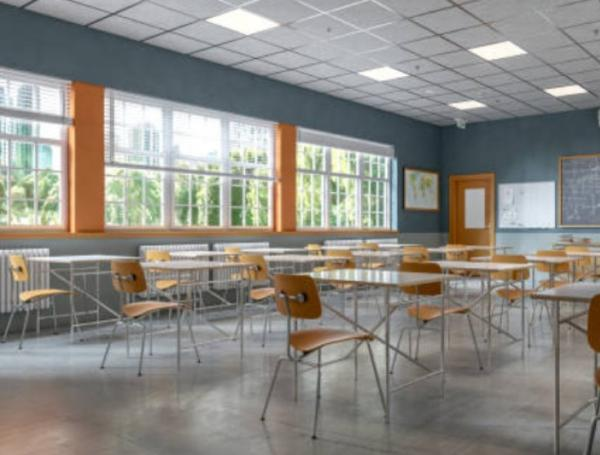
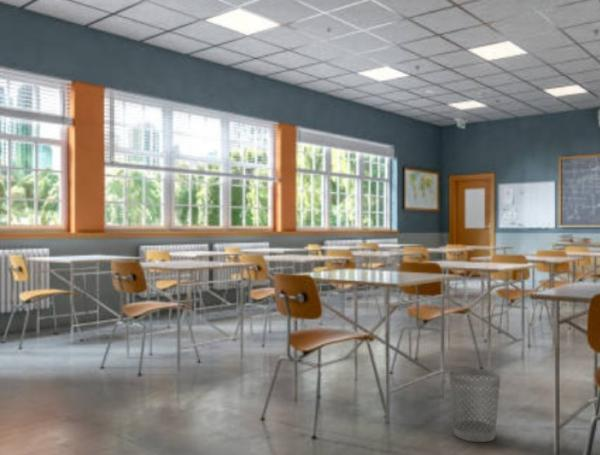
+ wastebasket [448,367,501,443]
